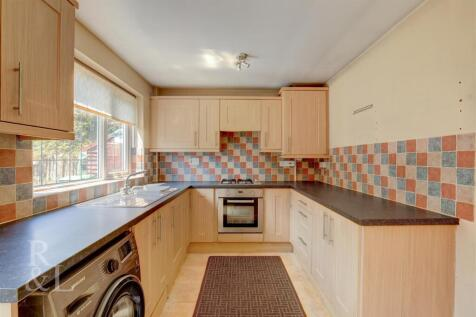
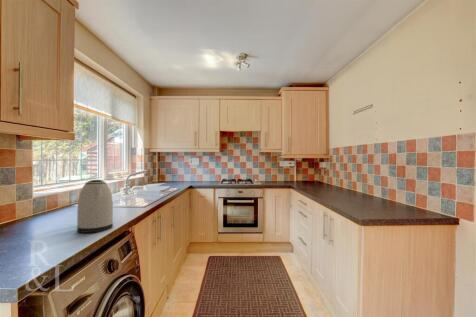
+ kettle [76,179,114,234]
